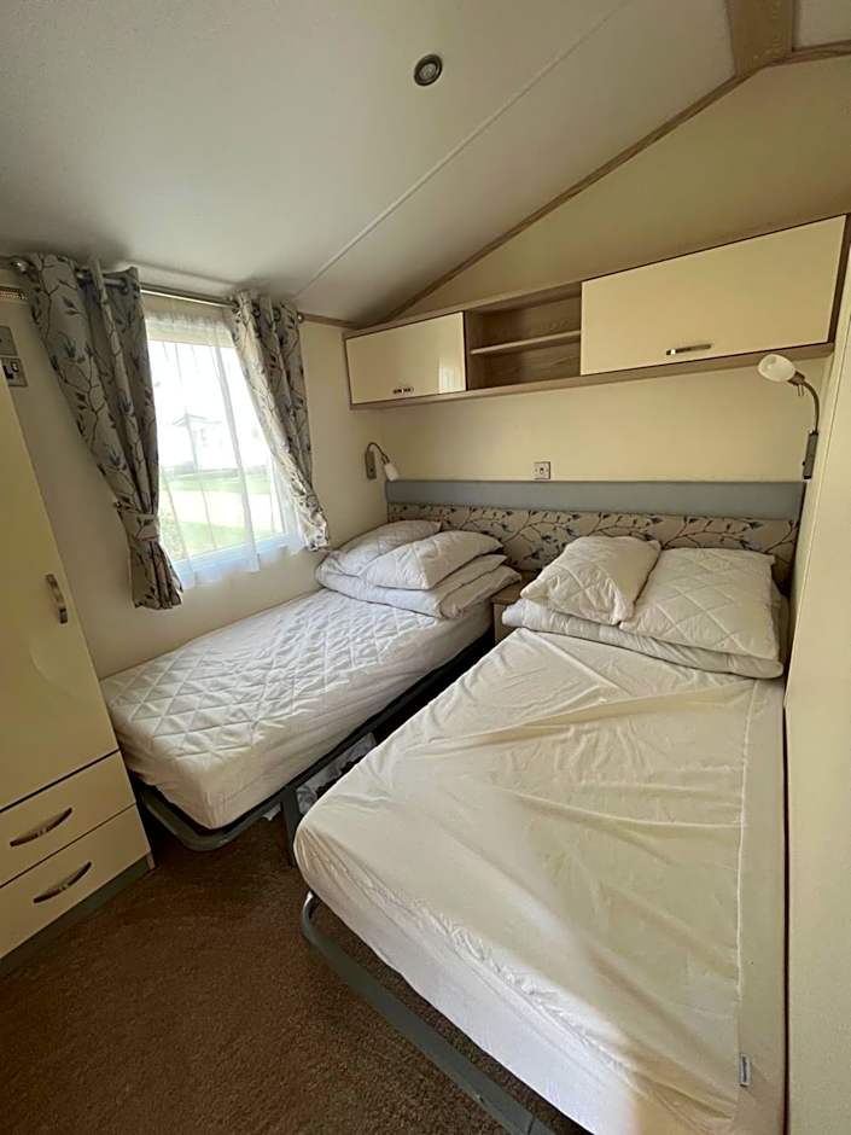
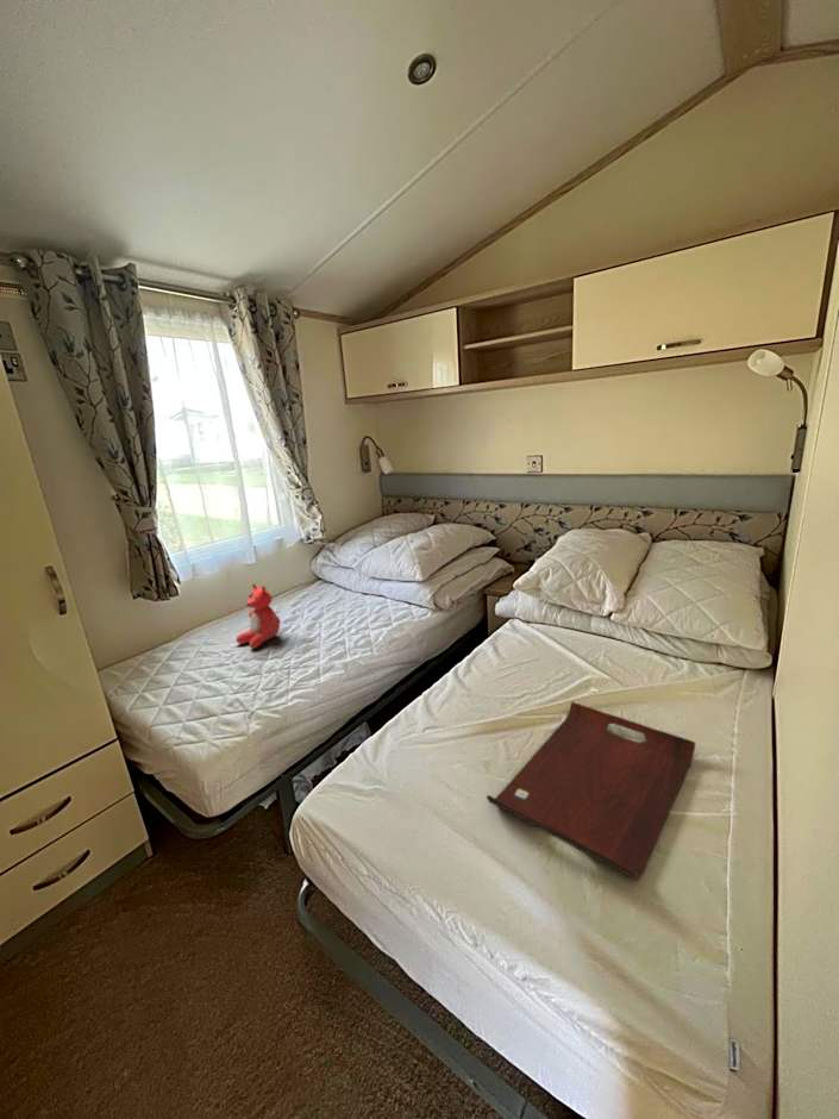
+ serving tray [486,701,696,881]
+ stuffed bear [234,582,282,650]
